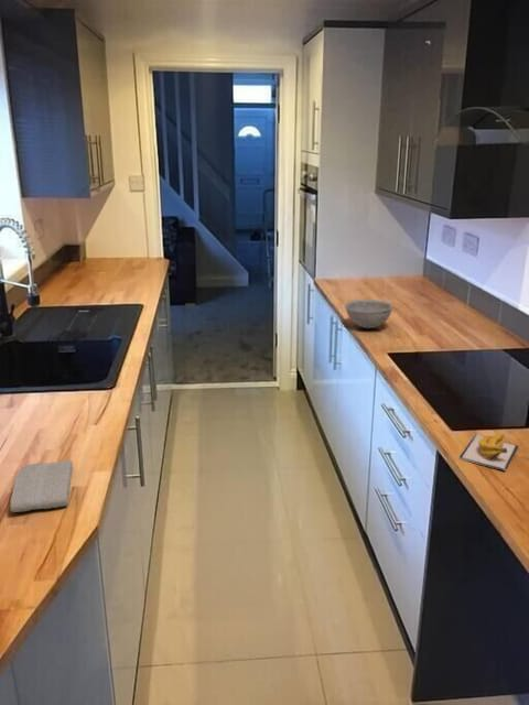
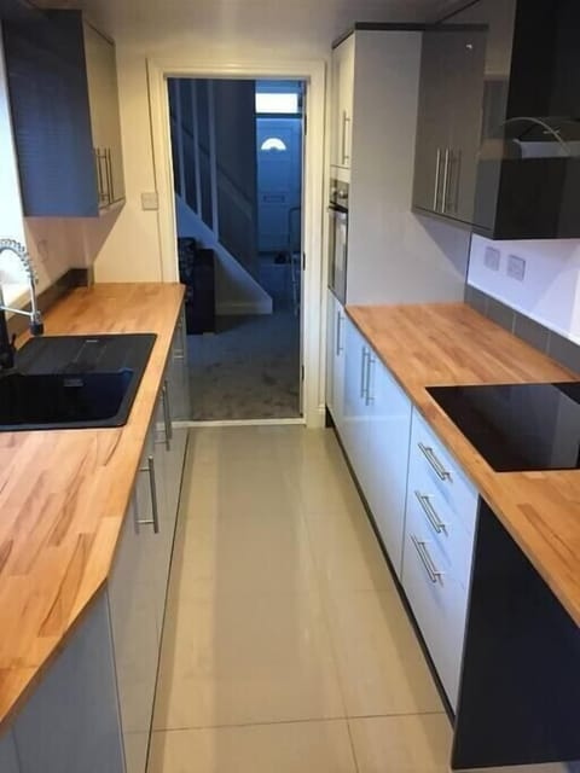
- banana [457,432,519,471]
- washcloth [9,459,74,513]
- bowl [344,299,395,329]
